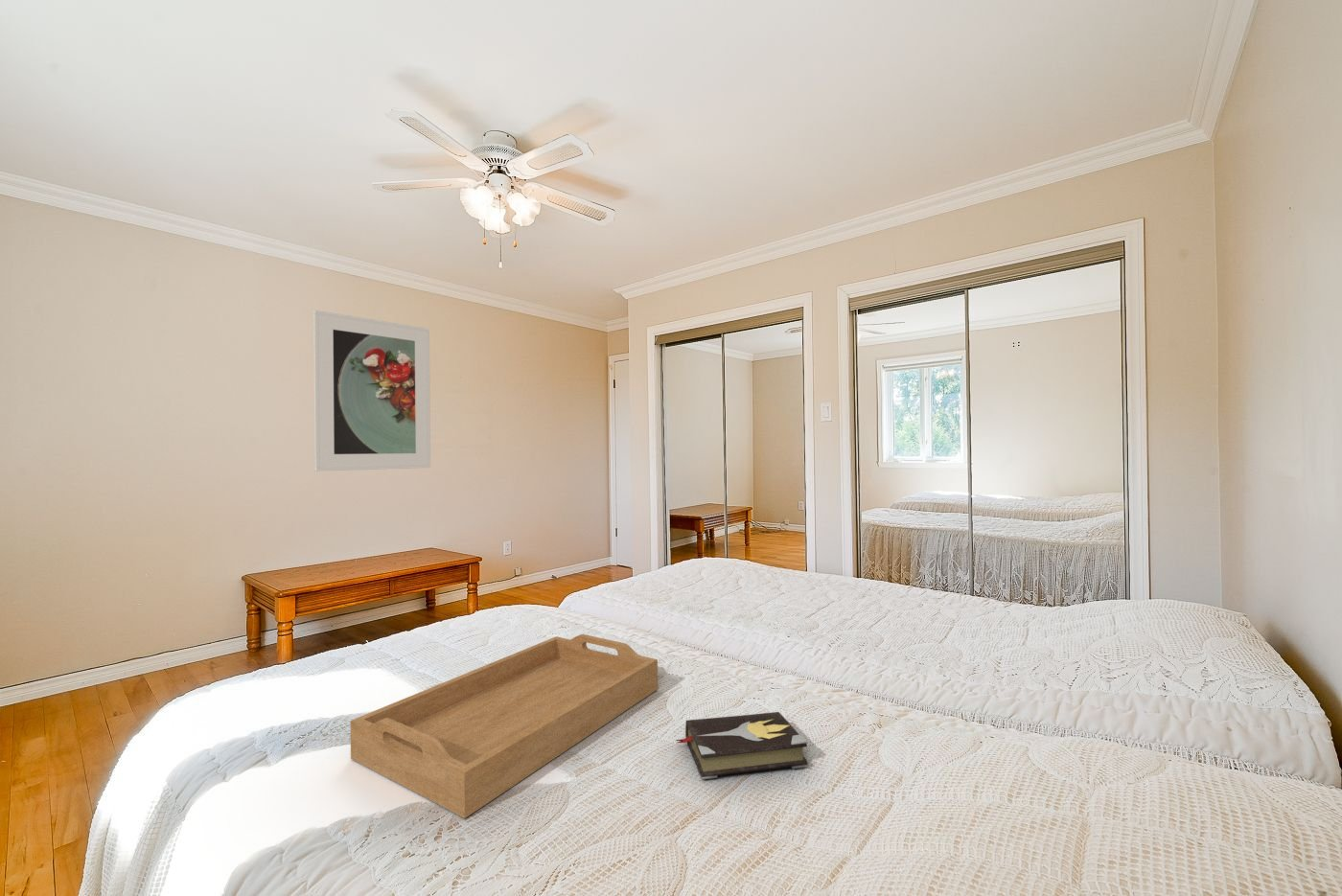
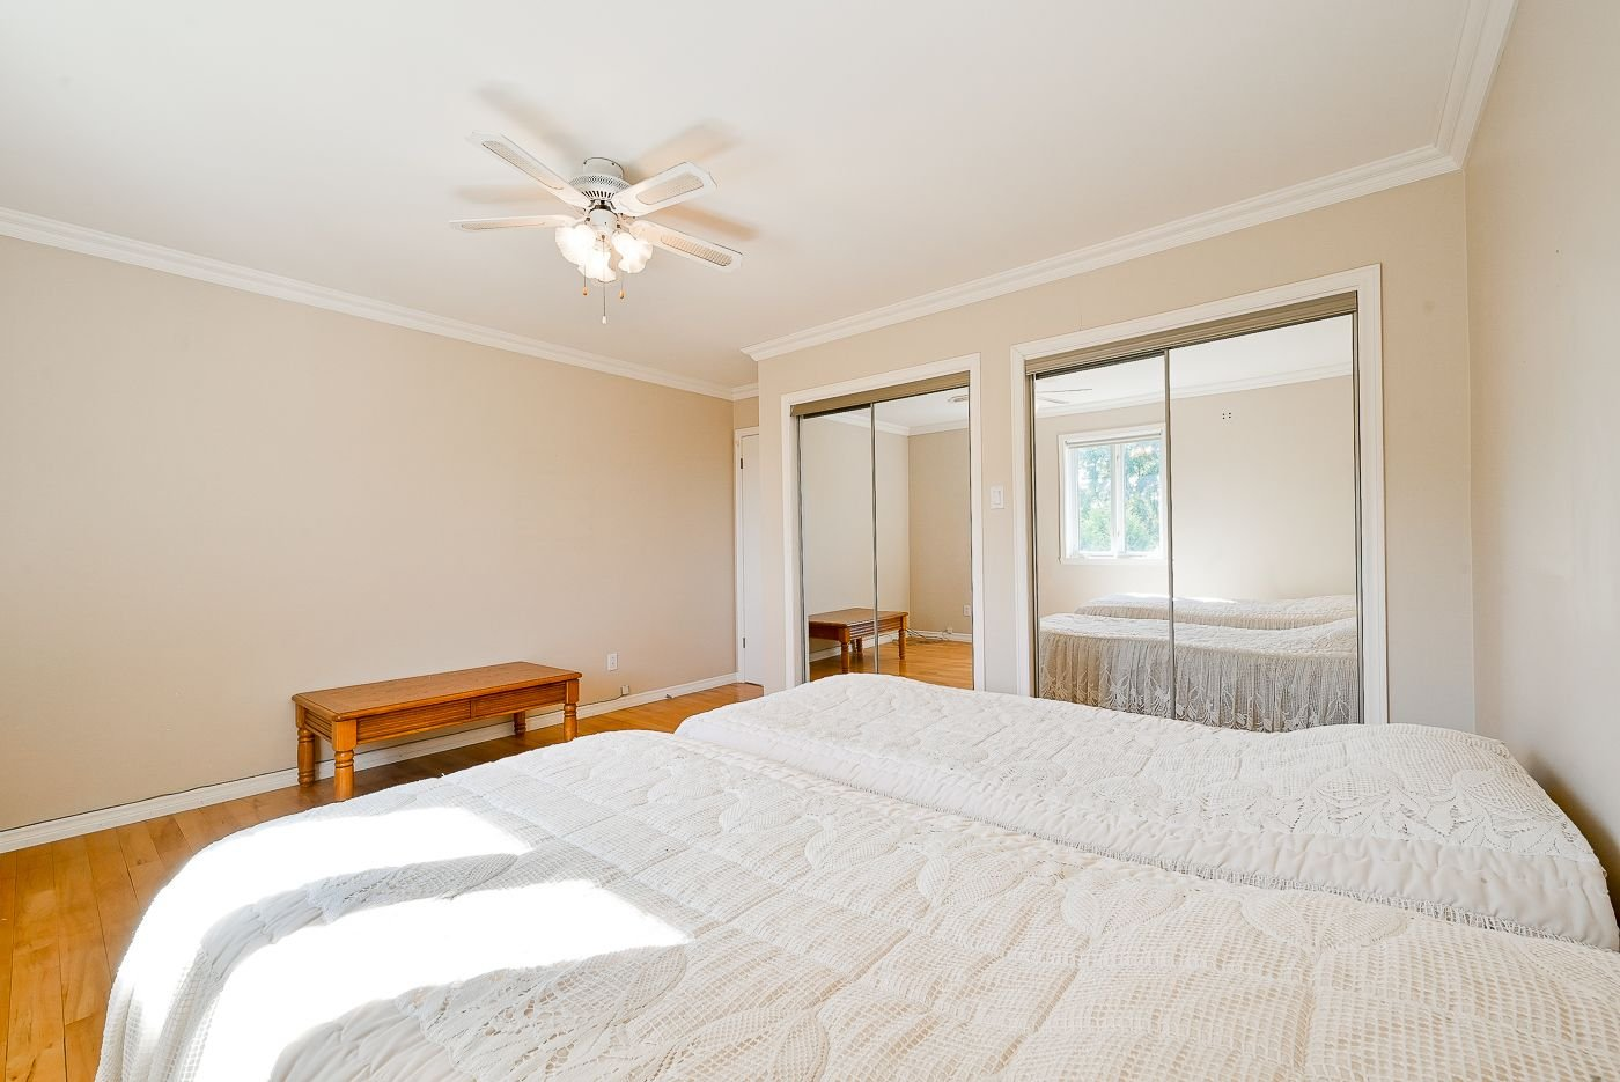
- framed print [312,310,431,472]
- hardback book [675,711,808,780]
- serving tray [350,633,659,819]
